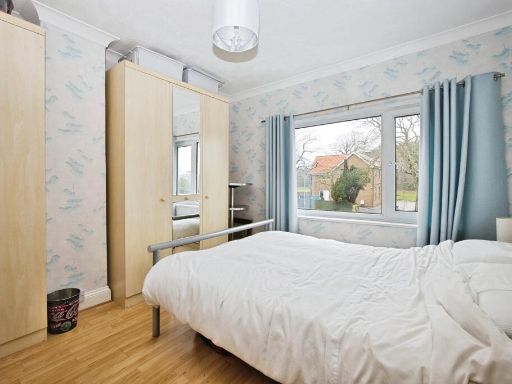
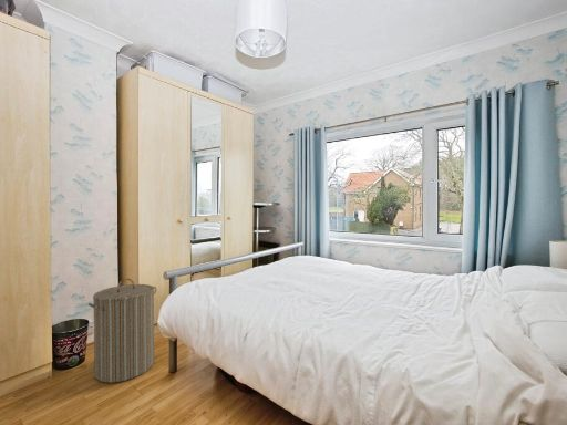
+ laundry hamper [87,277,157,384]
